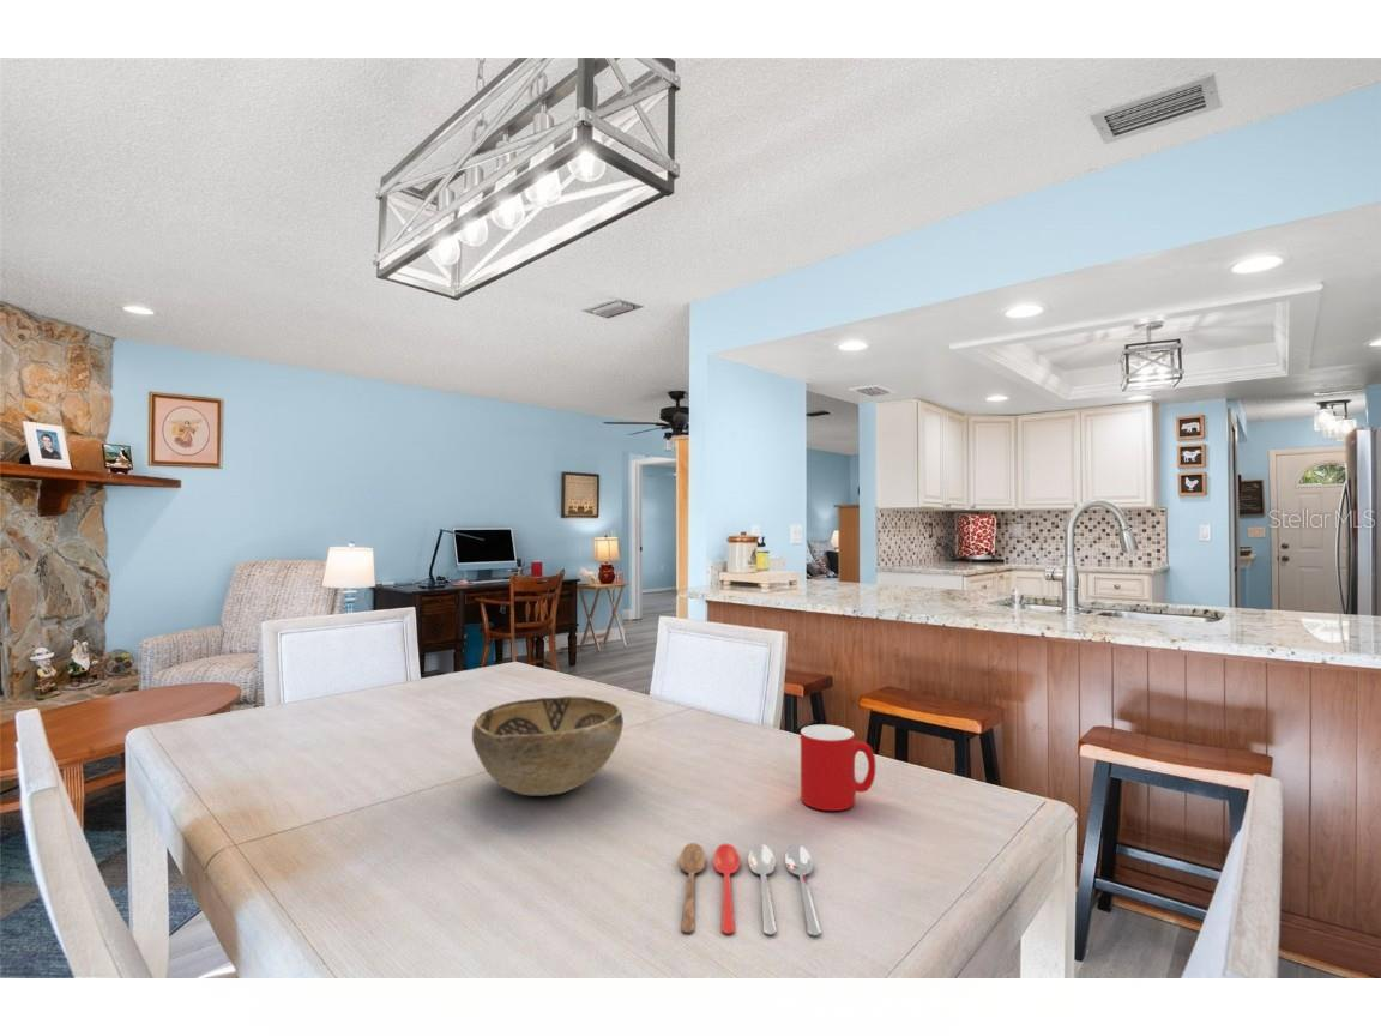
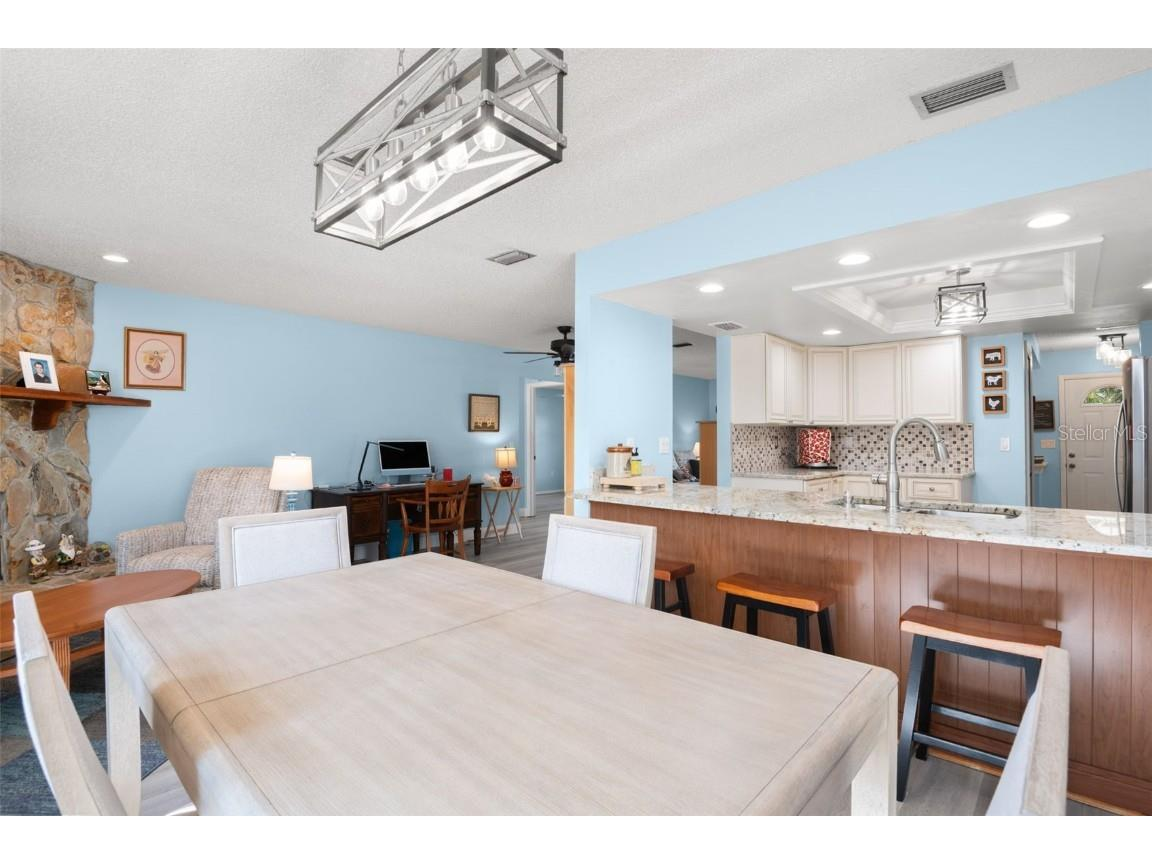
- decorative bowl [471,694,625,797]
- cooking utensil [679,842,822,936]
- cup [800,723,876,812]
